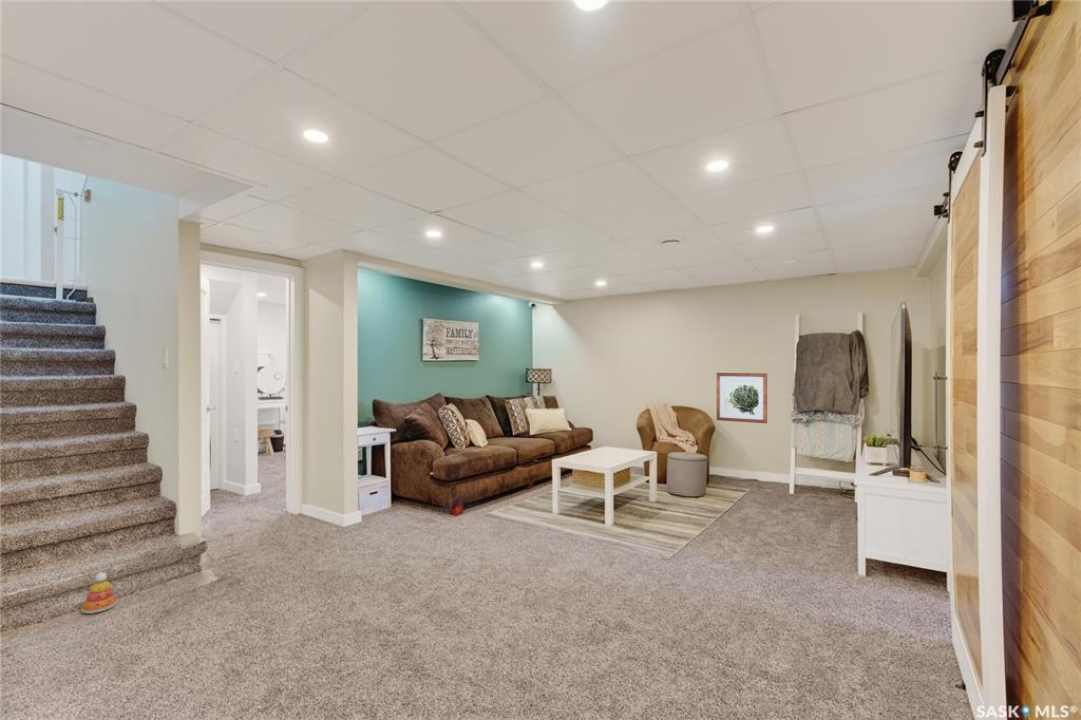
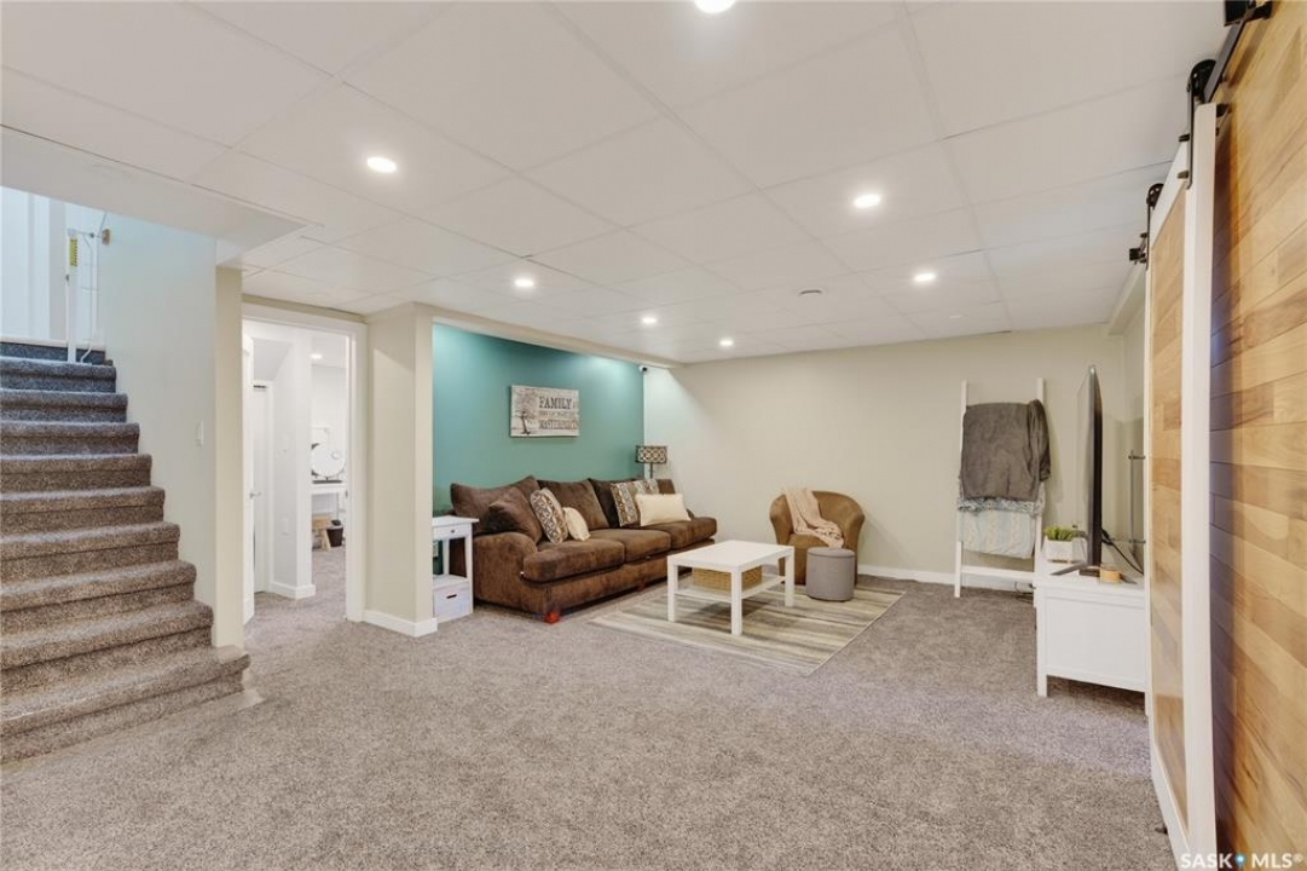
- wall art [716,372,768,424]
- stacking toy [81,571,118,615]
